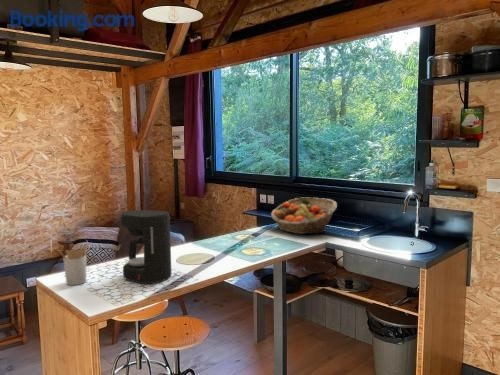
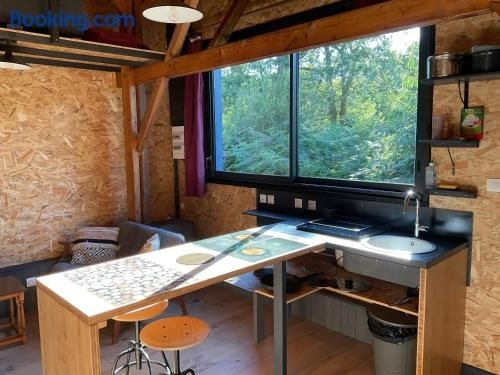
- coffee maker [120,209,173,285]
- fruit basket [270,196,338,235]
- utensil holder [57,241,89,286]
